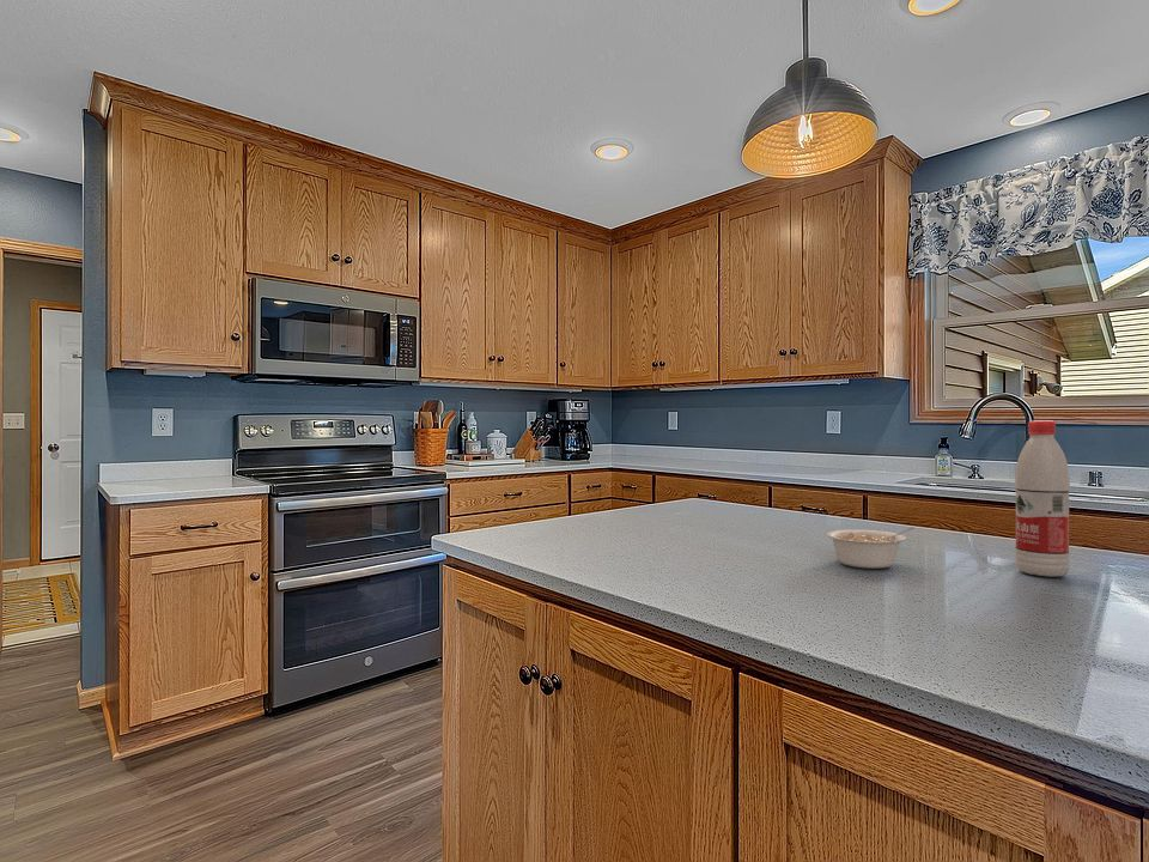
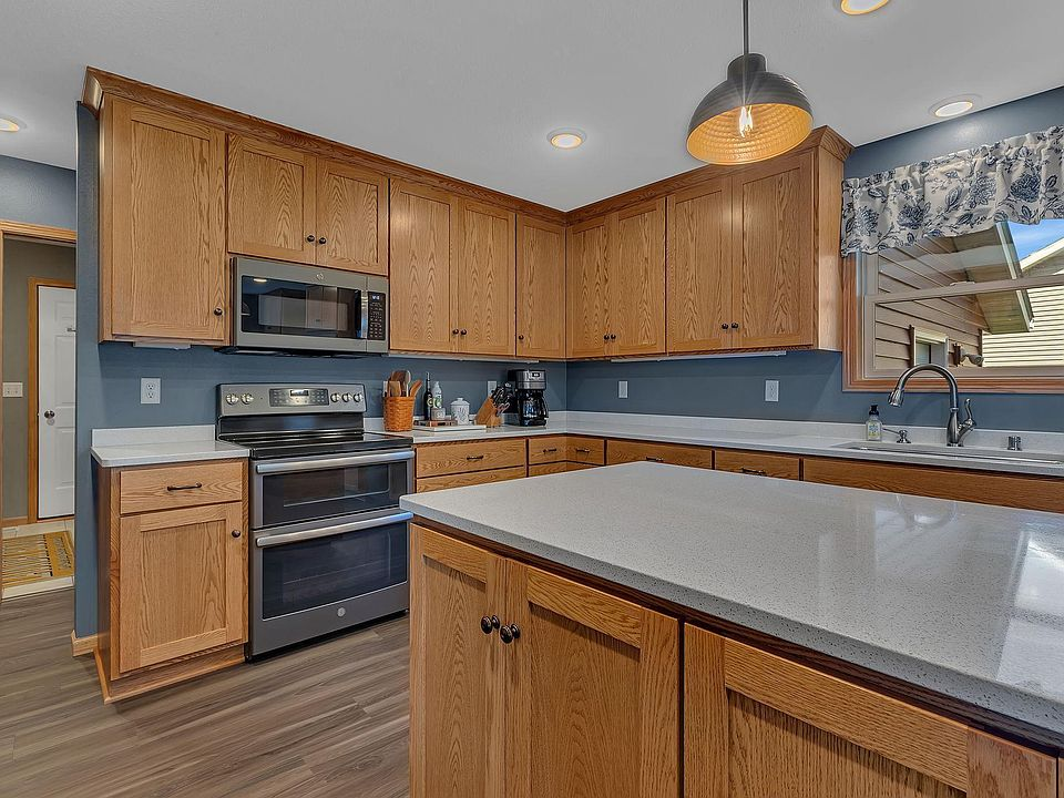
- water bottle [1014,419,1071,578]
- legume [826,527,916,570]
